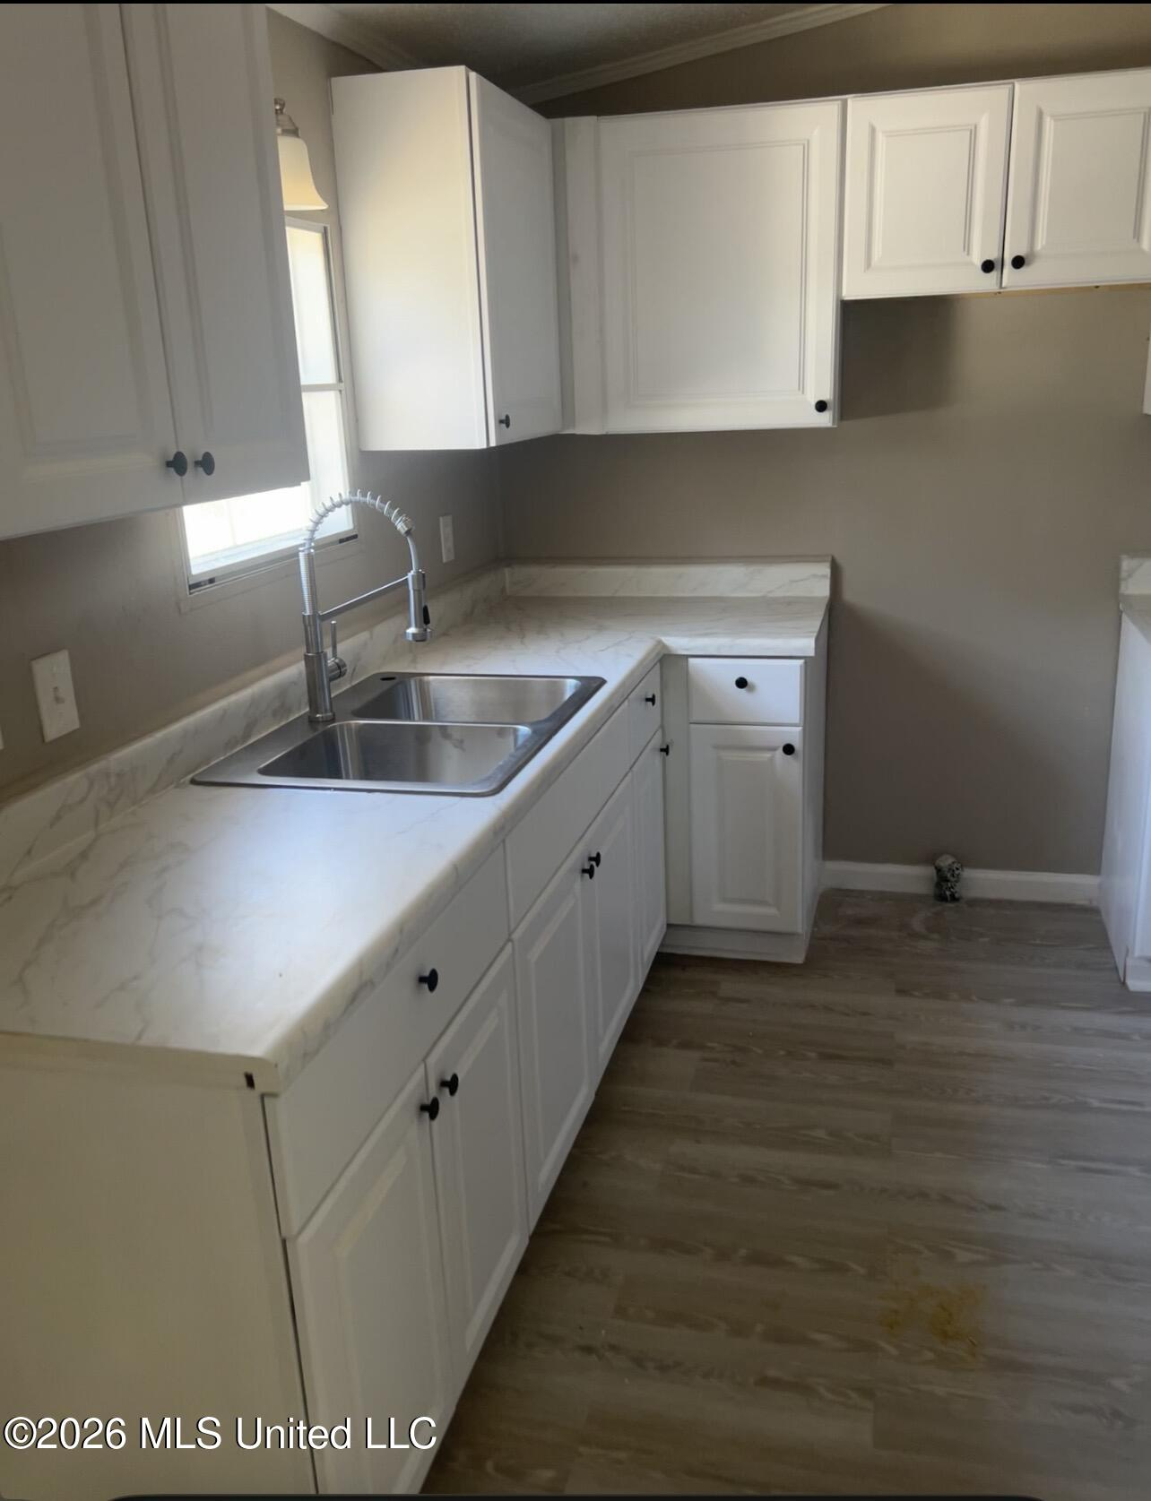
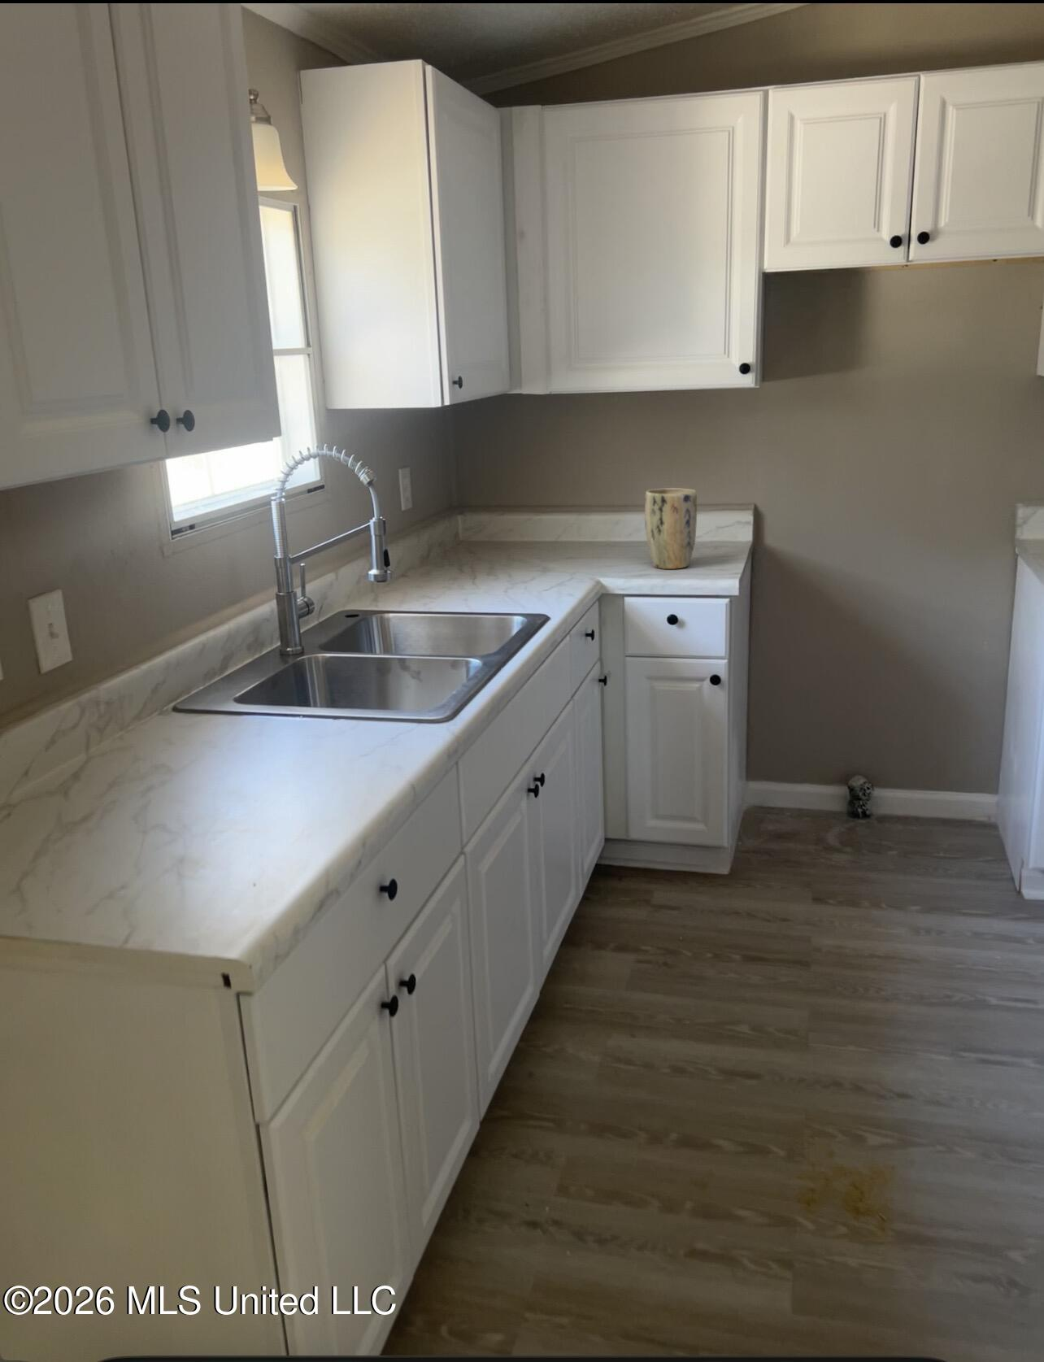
+ plant pot [644,487,697,570]
